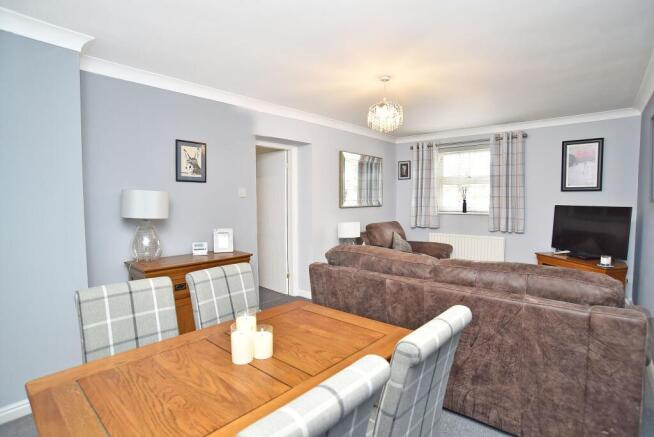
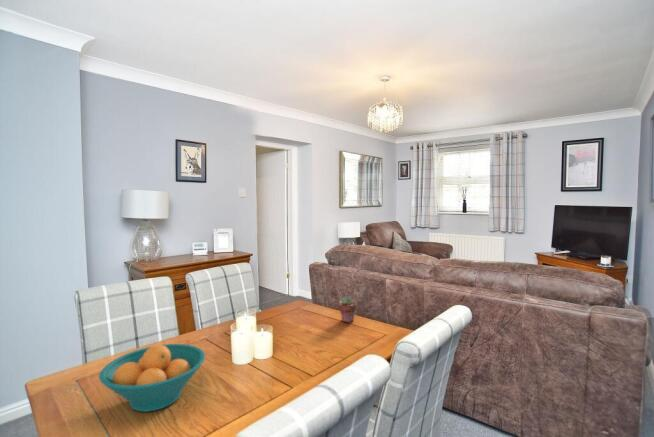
+ potted succulent [337,296,358,324]
+ fruit bowl [98,343,206,413]
